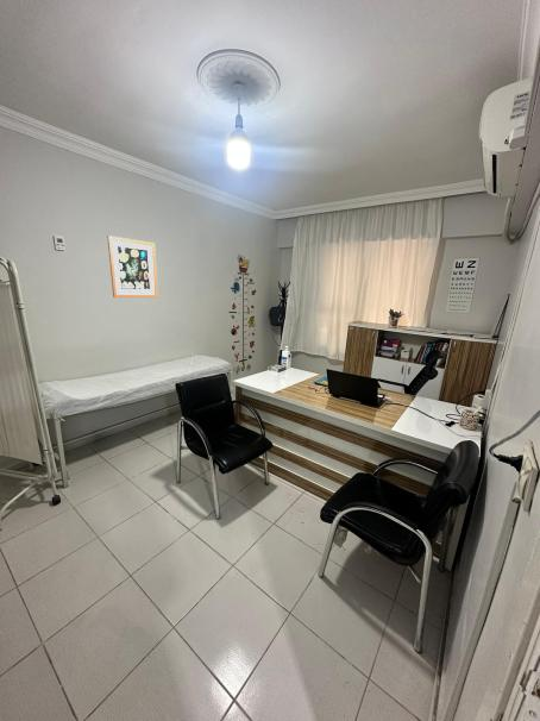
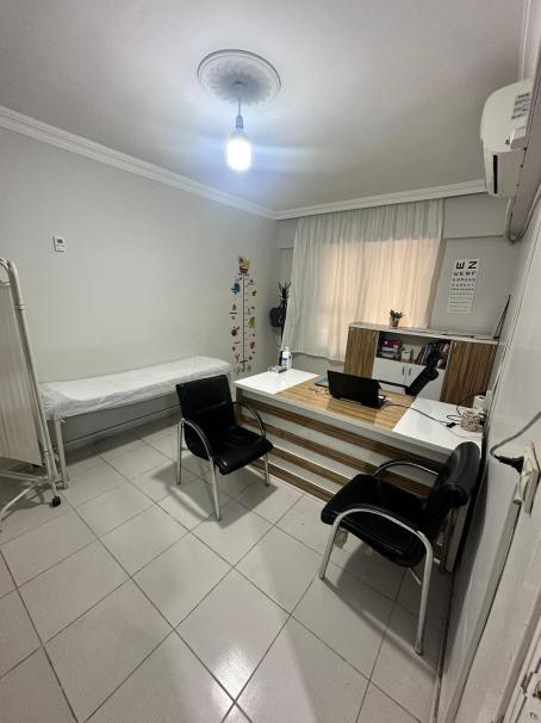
- wall art [106,234,159,299]
